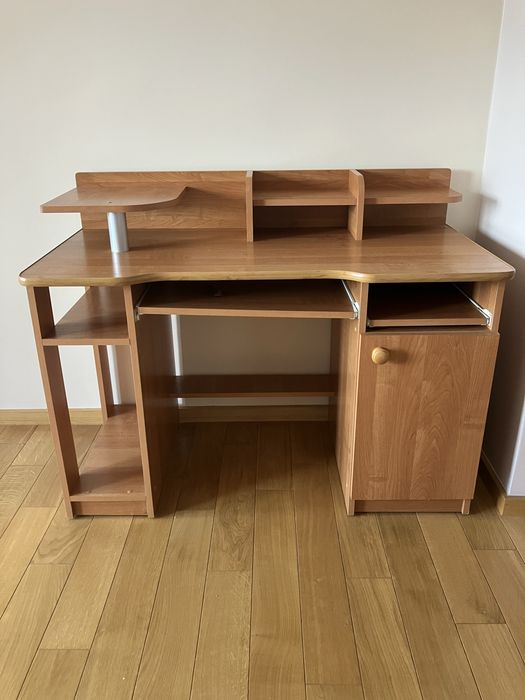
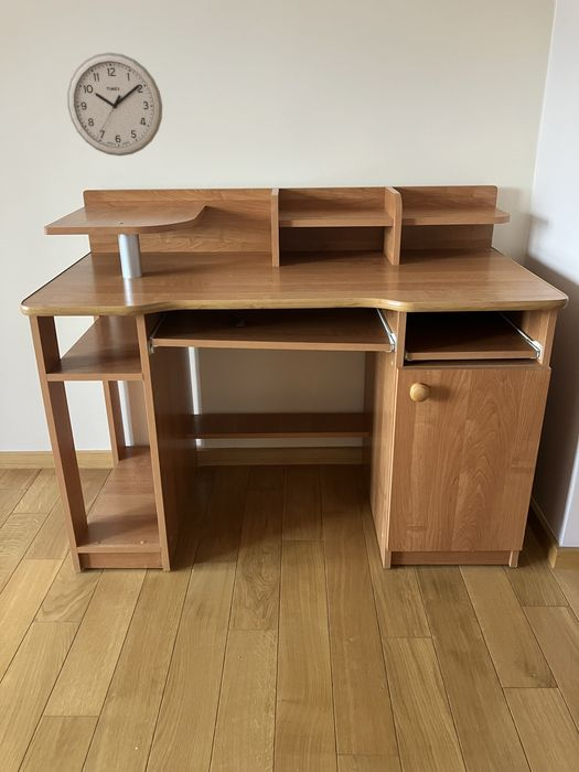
+ wall clock [66,52,163,157]
